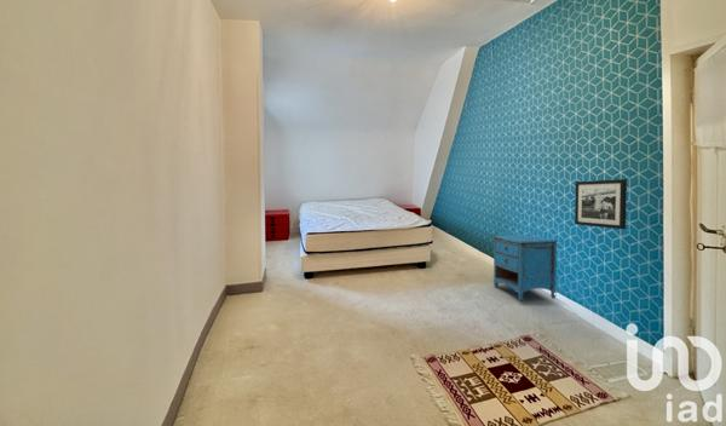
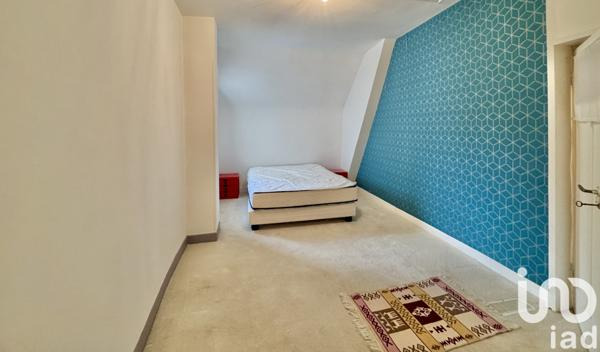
- picture frame [574,178,628,230]
- nightstand [492,234,559,303]
